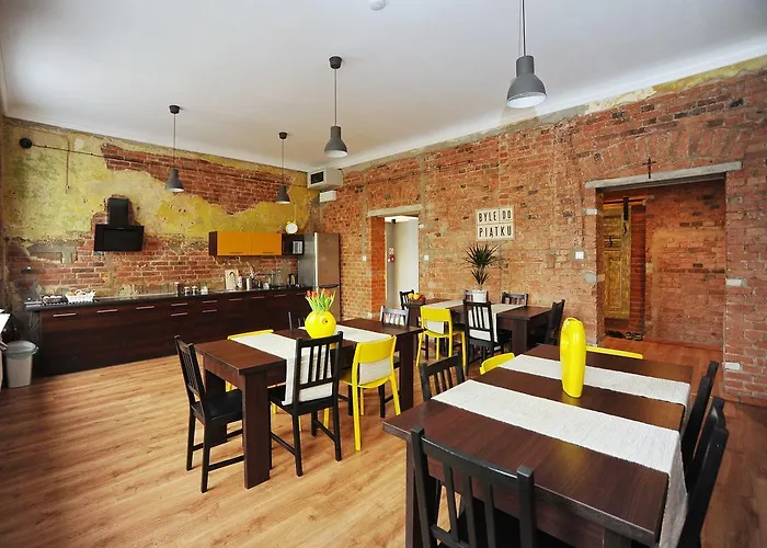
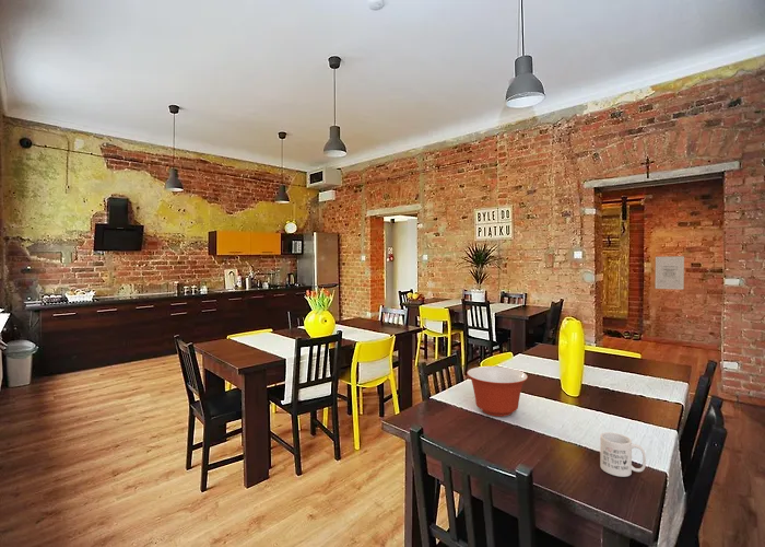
+ wall art [655,255,685,291]
+ mixing bowl [466,365,529,418]
+ mug [599,431,647,478]
